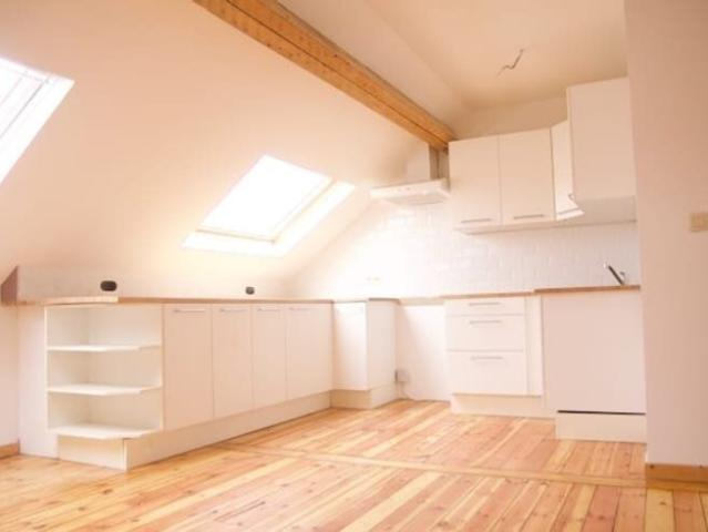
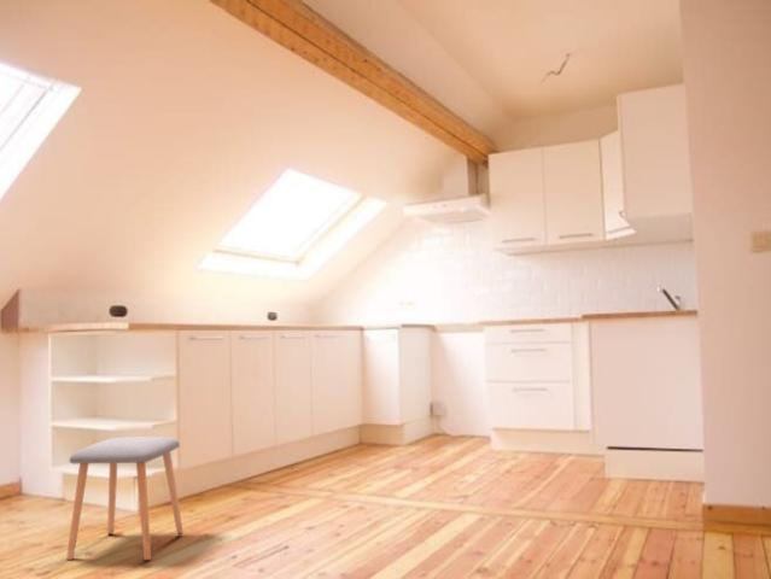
+ stool [65,435,185,562]
